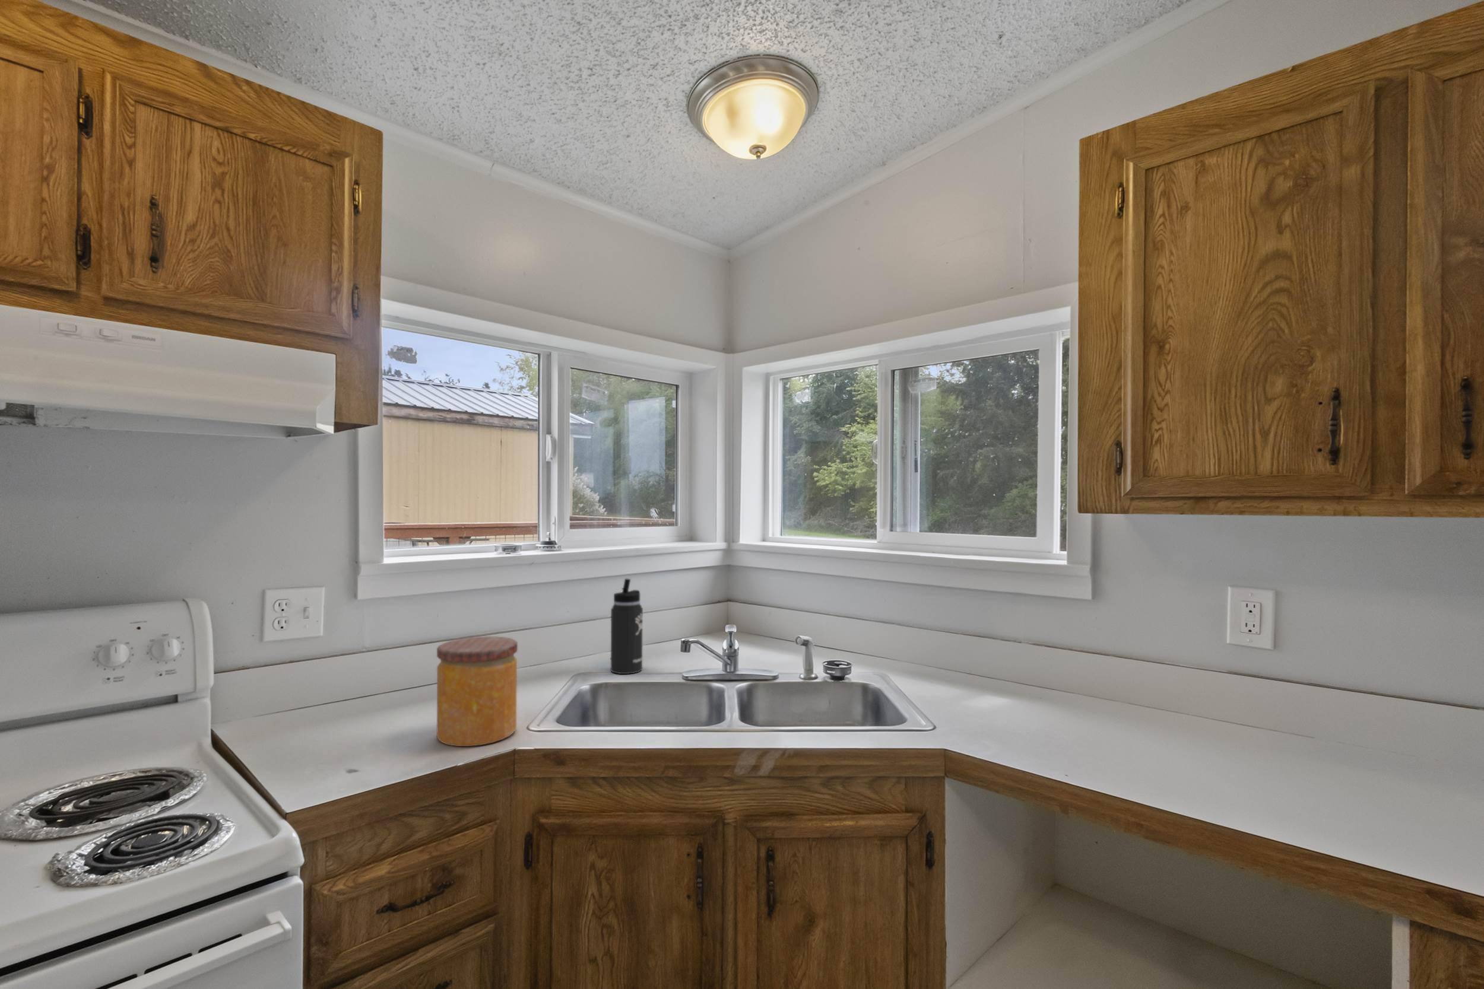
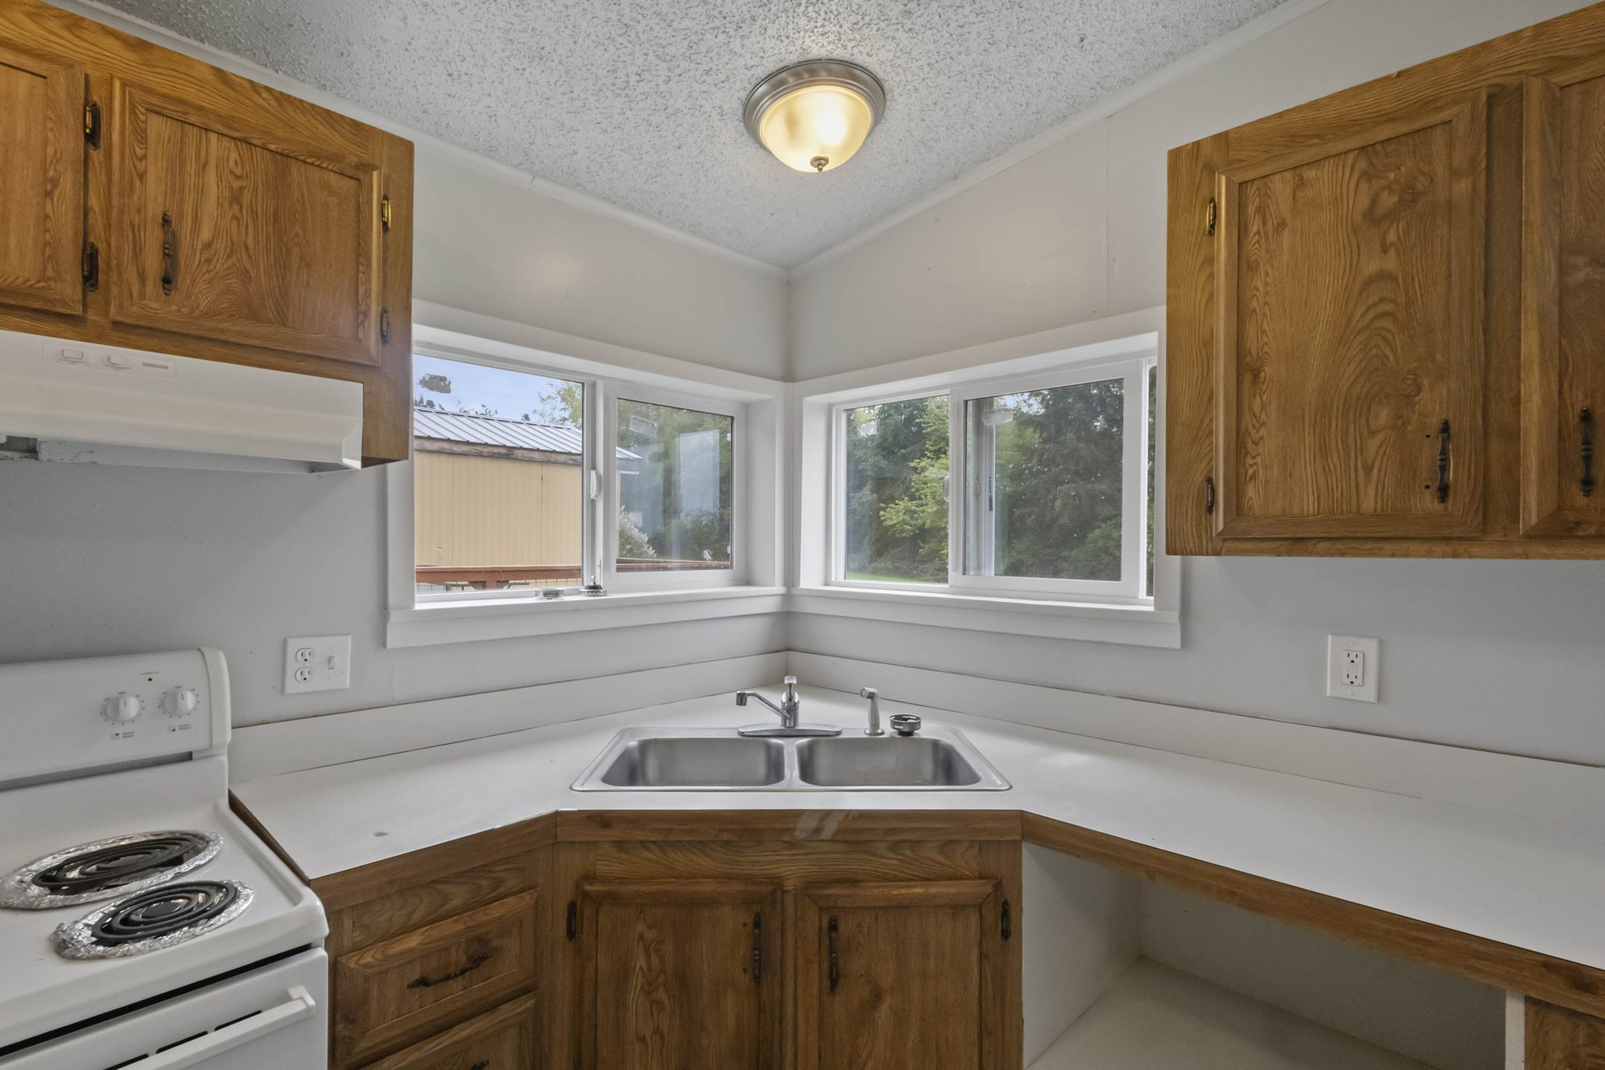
- thermos bottle [610,578,644,674]
- jar [436,636,518,747]
